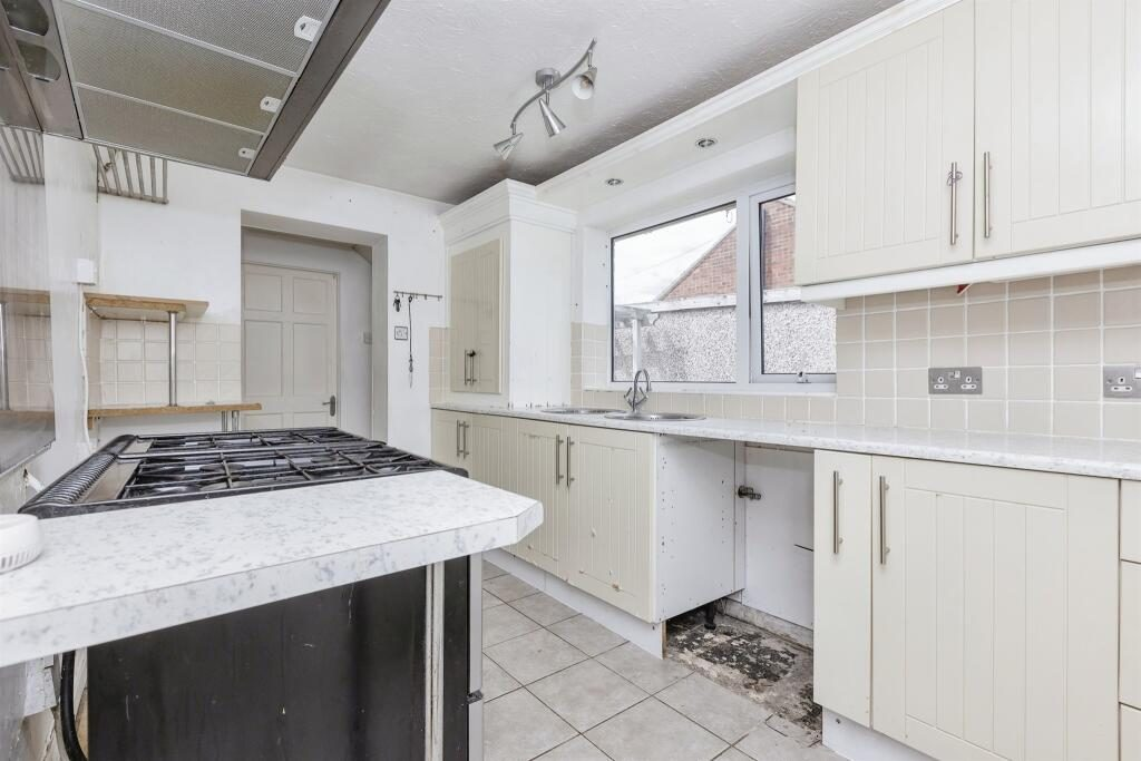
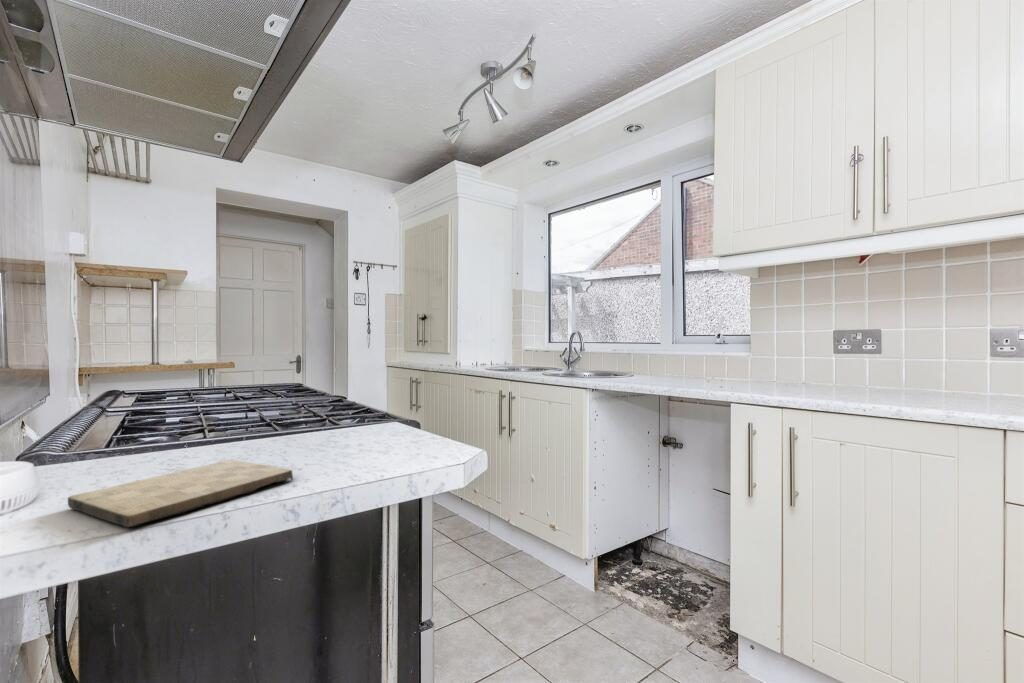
+ cutting board [67,459,294,528]
